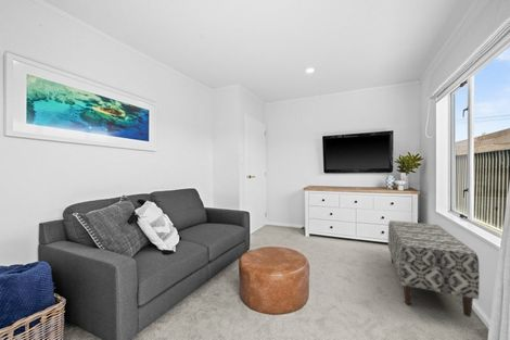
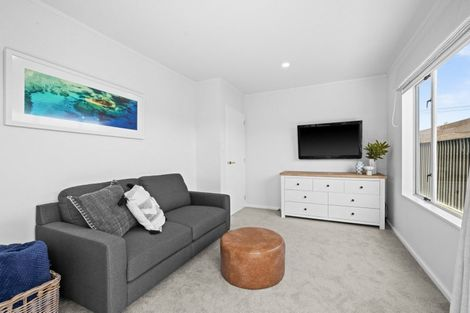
- bench [387,219,481,318]
